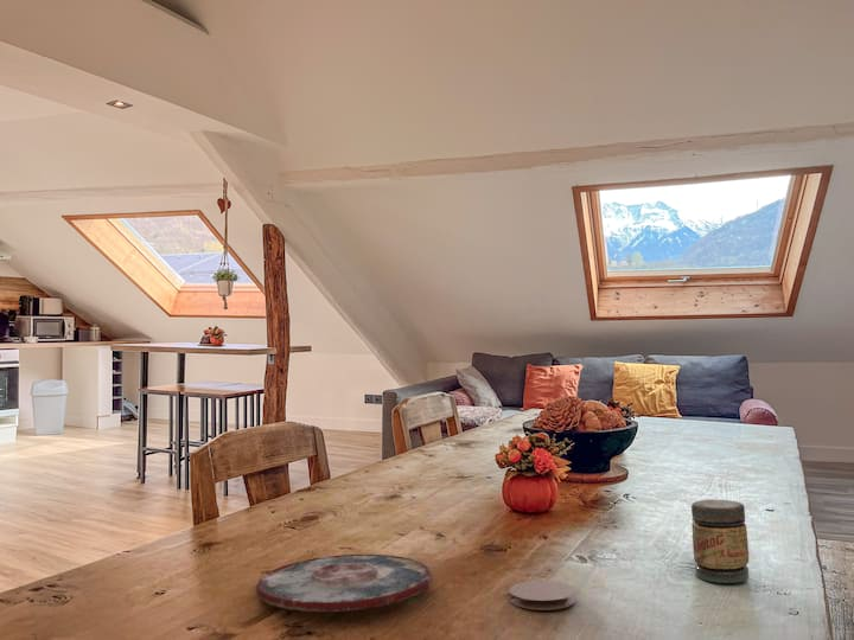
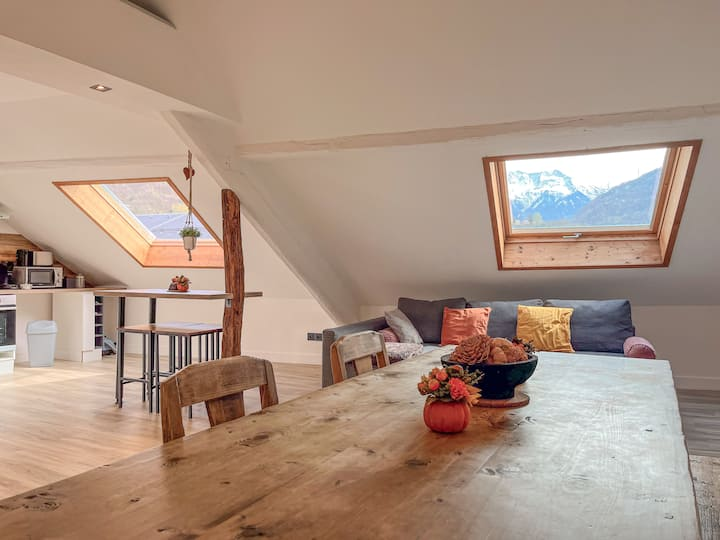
- coaster [508,580,576,612]
- plate [255,553,433,613]
- jar [690,499,750,584]
